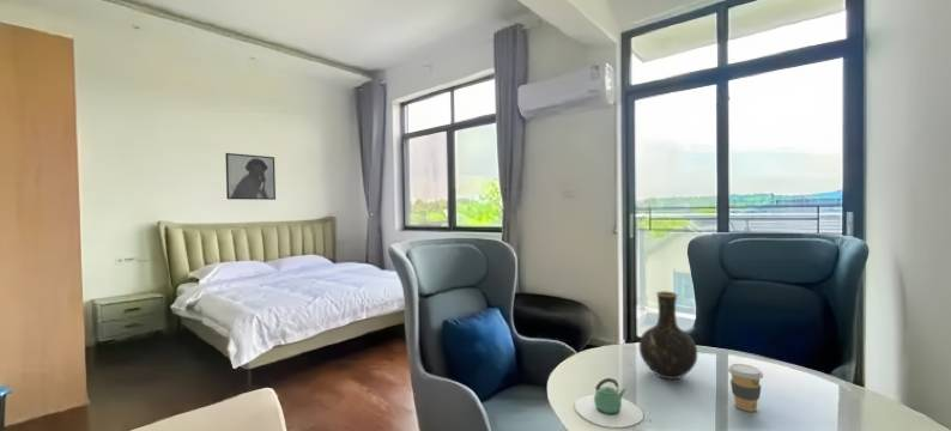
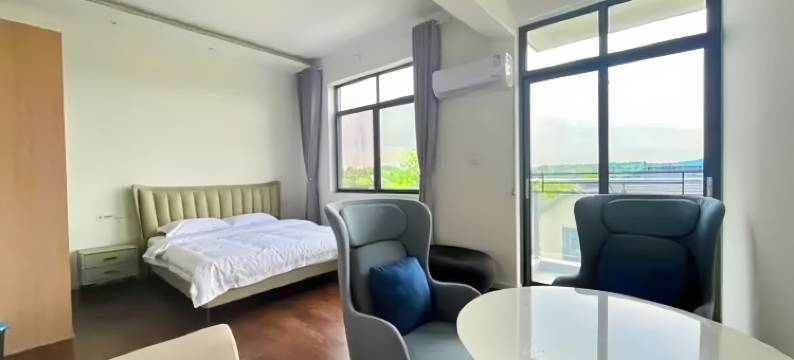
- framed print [224,152,277,201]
- teapot [574,377,644,429]
- vase [638,290,698,381]
- coffee cup [727,363,764,413]
